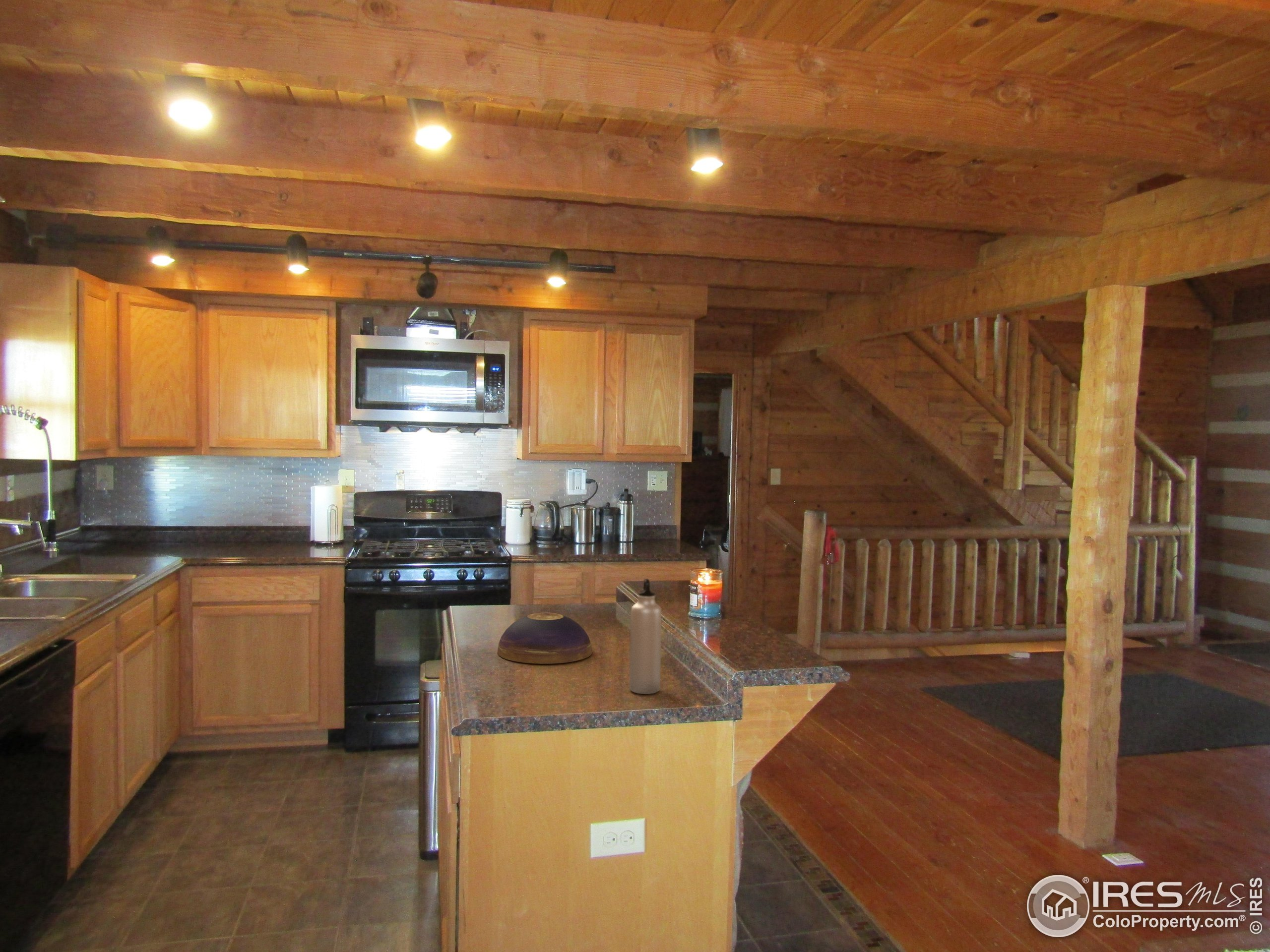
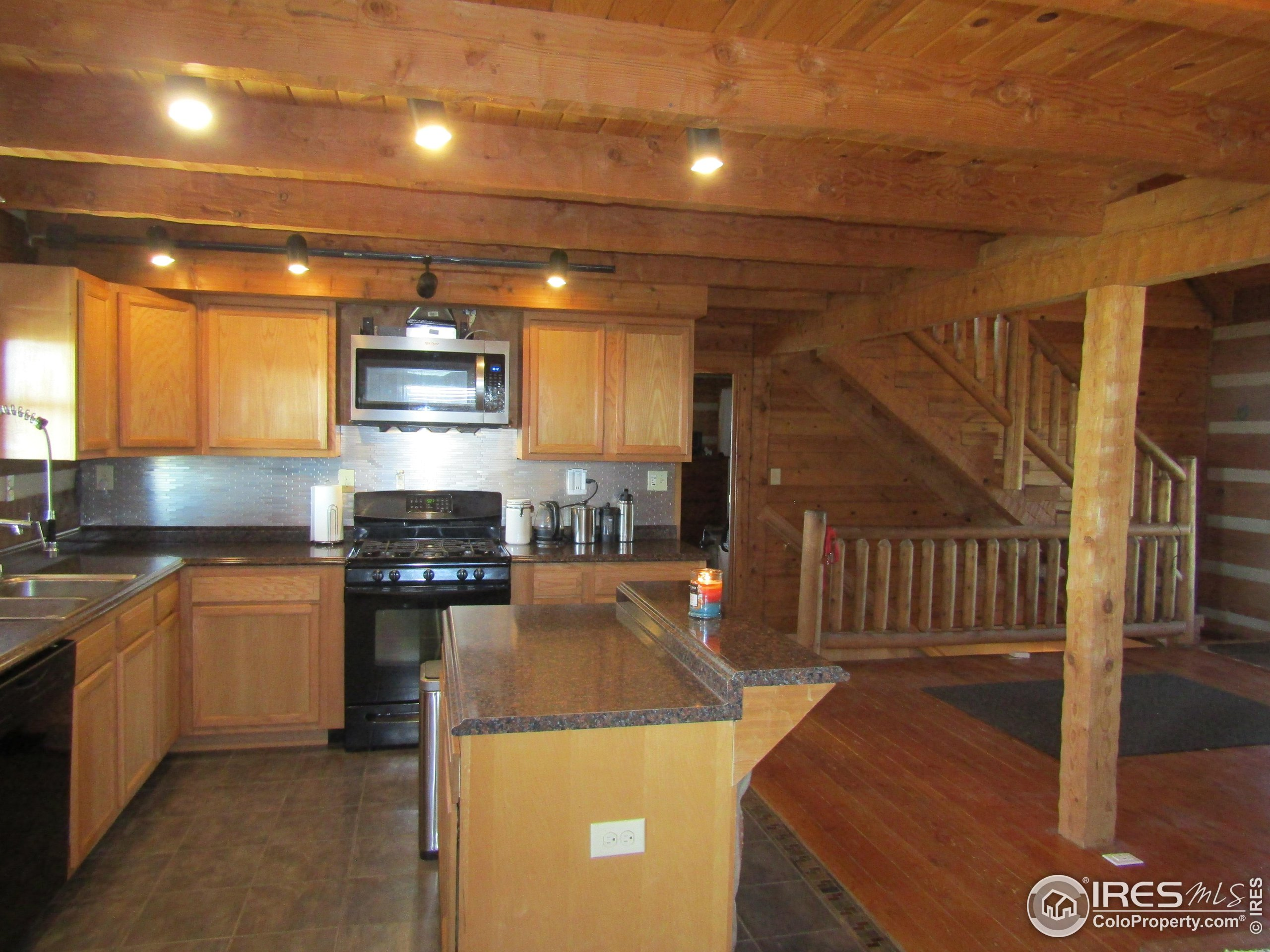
- decorative bowl [497,612,593,664]
- water bottle [629,578,662,695]
